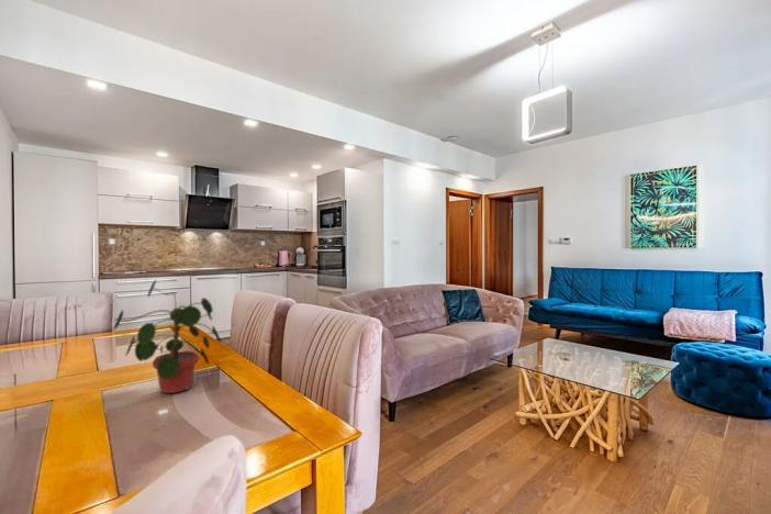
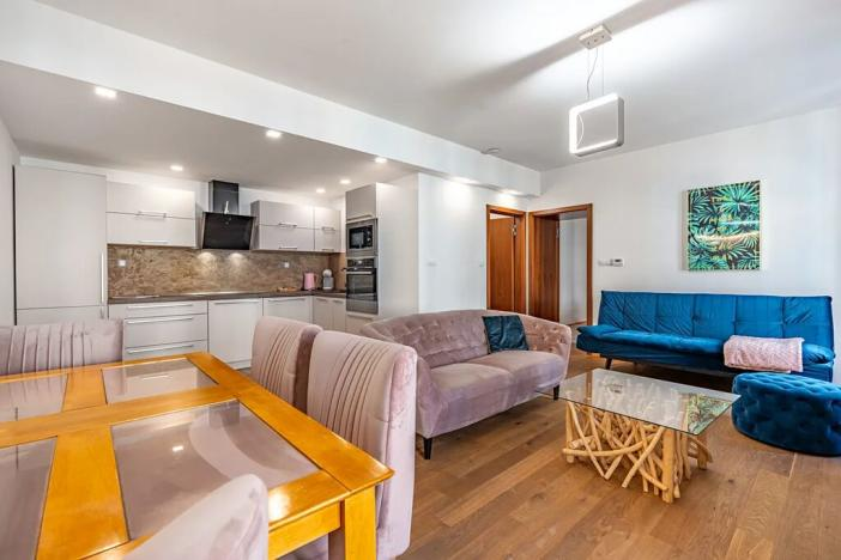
- potted plant [112,279,222,394]
